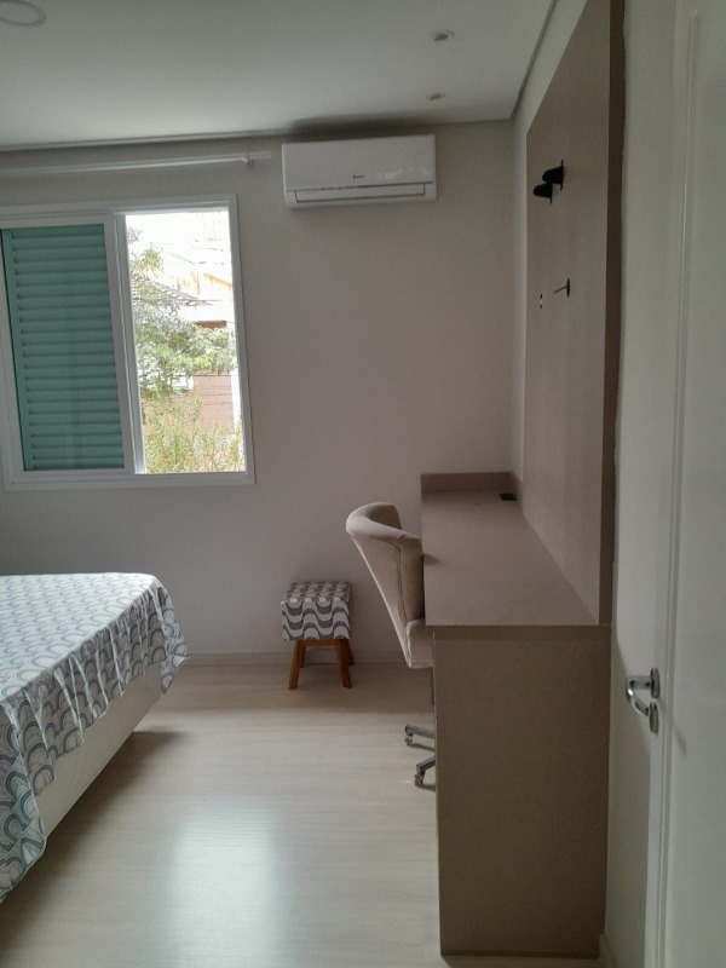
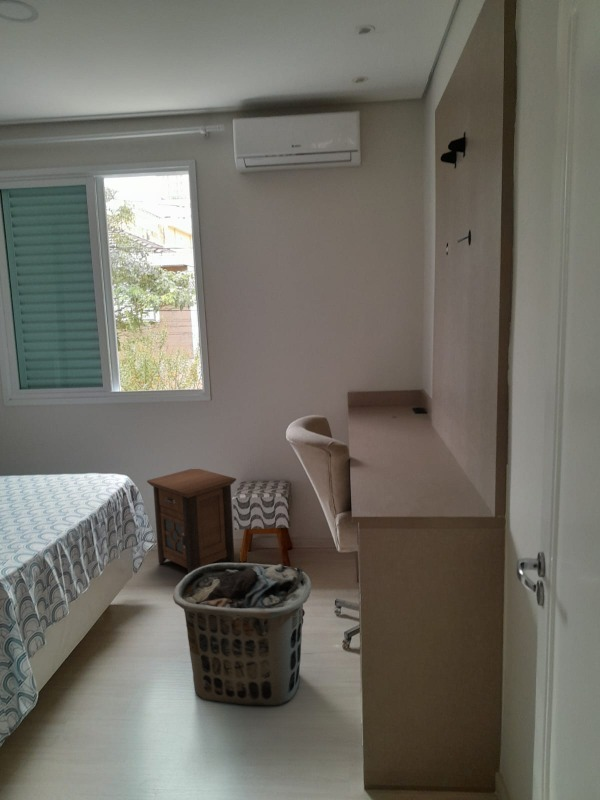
+ nightstand [146,468,237,574]
+ clothes hamper [172,562,312,707]
